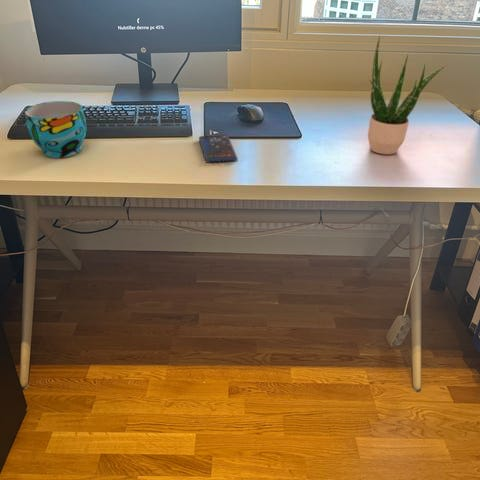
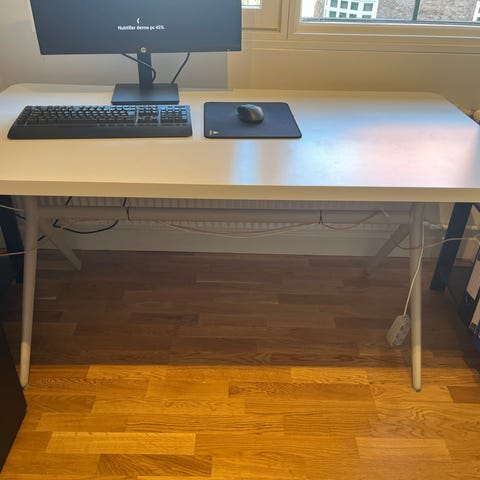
- potted plant [367,35,448,155]
- smartphone [198,134,239,163]
- cup [24,100,88,159]
